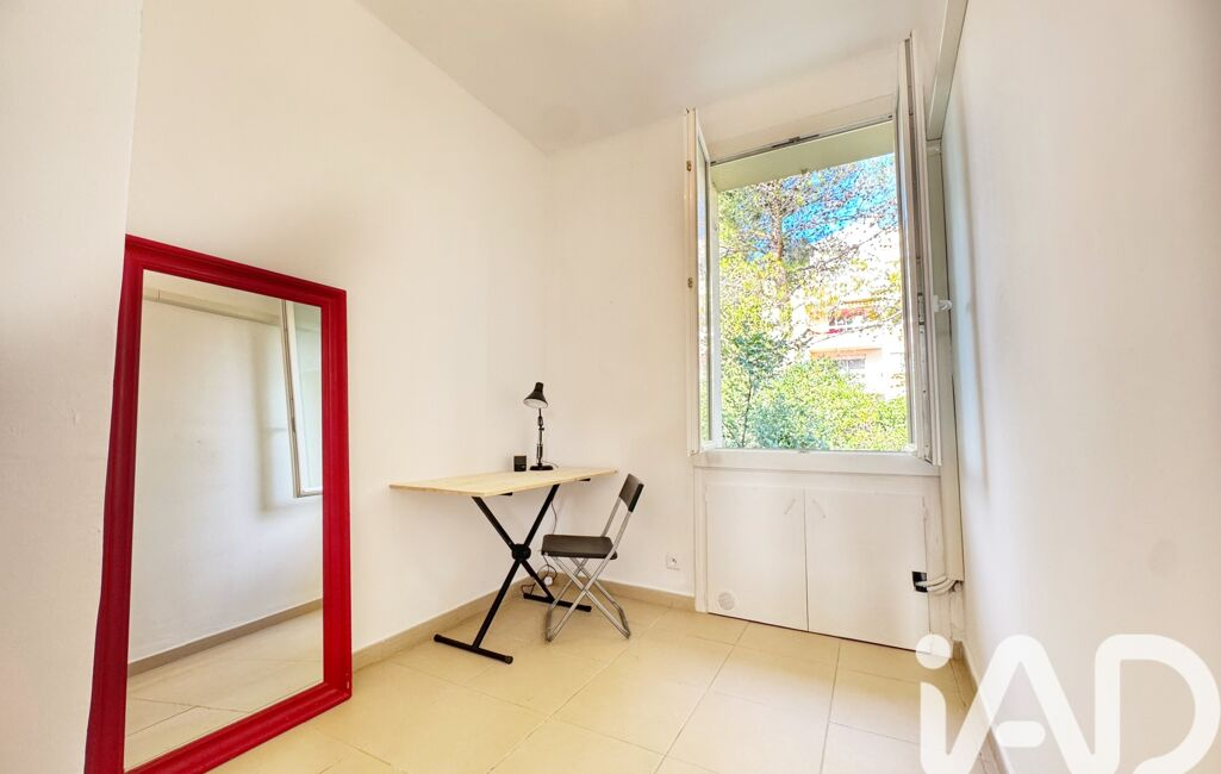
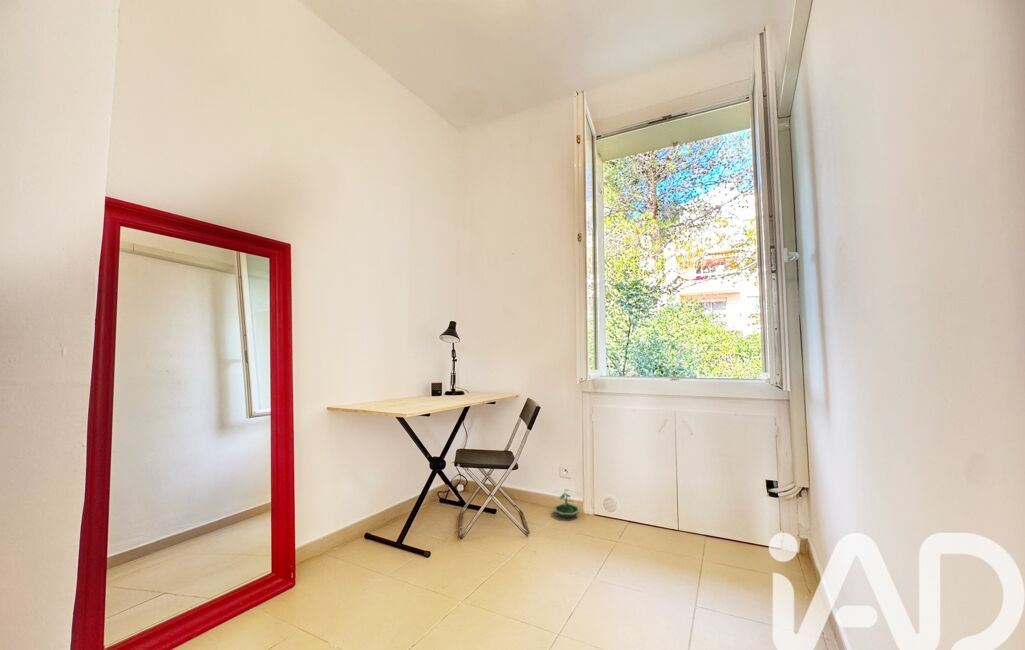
+ terrarium [553,488,581,519]
